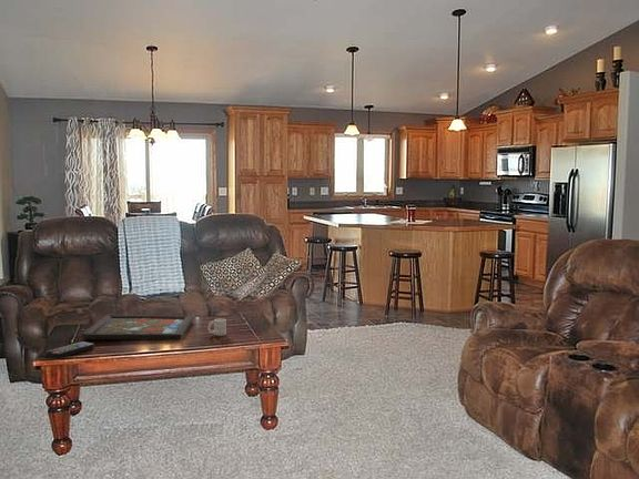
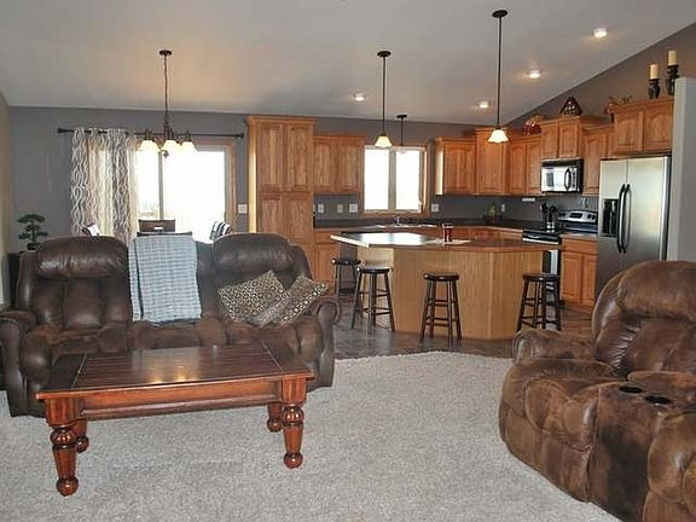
- remote control [44,340,95,360]
- cup [206,317,227,337]
- framed painting [81,314,194,342]
